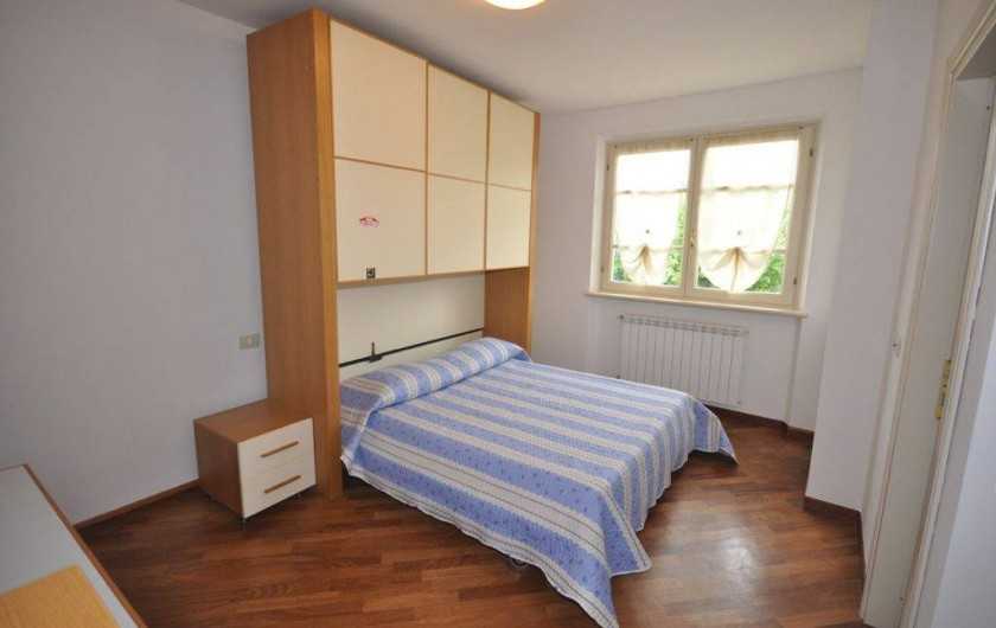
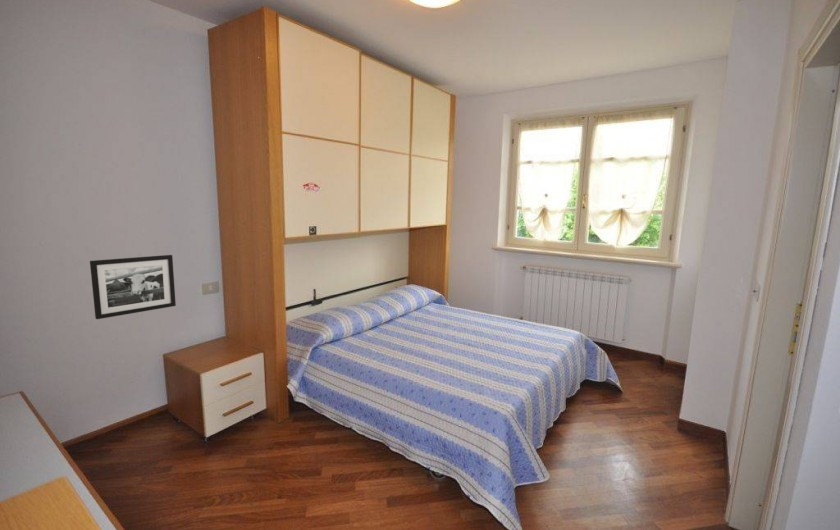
+ picture frame [89,254,177,320]
